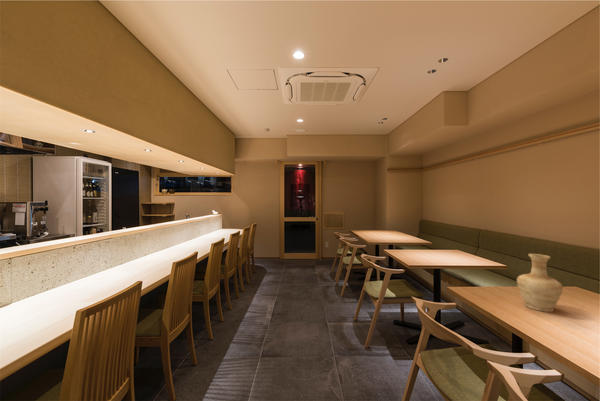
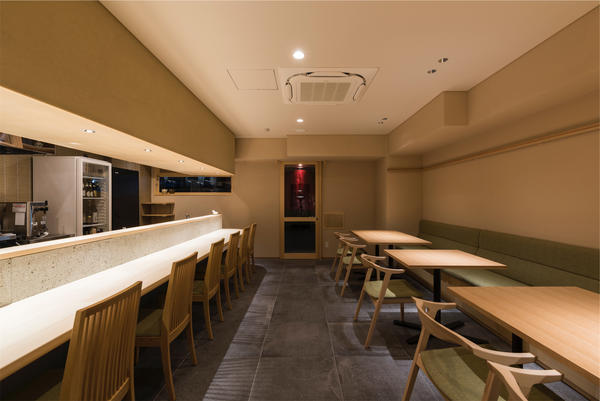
- vase [516,253,564,313]
